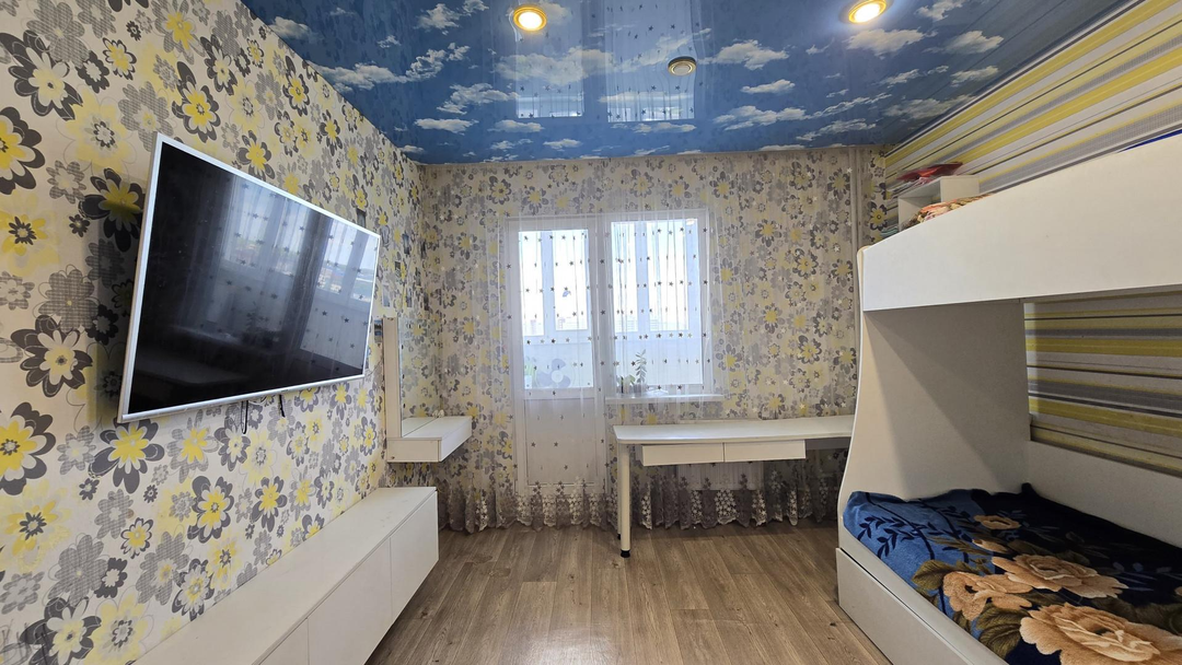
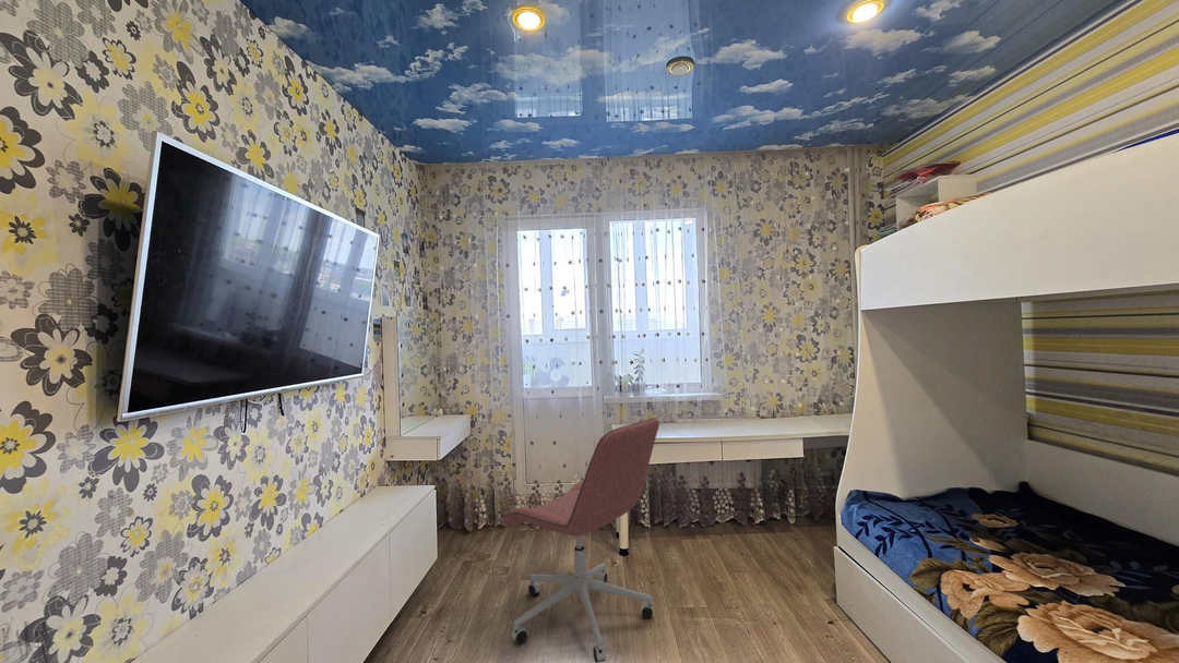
+ office chair [499,417,660,663]
